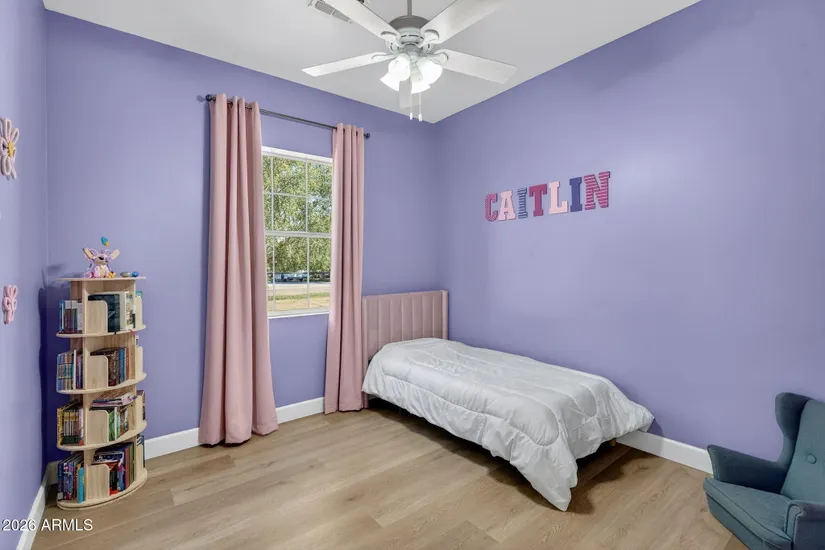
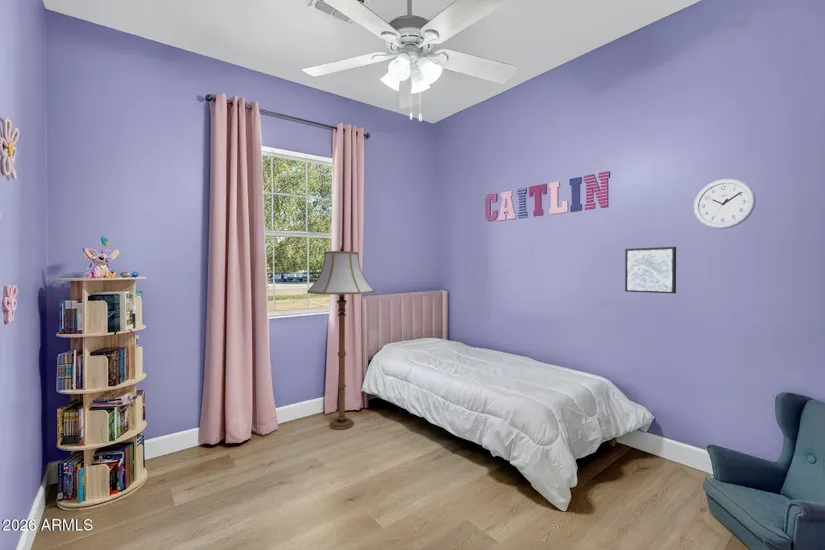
+ floor lamp [306,245,376,431]
+ wall clock [693,178,757,230]
+ wall art [624,246,677,294]
